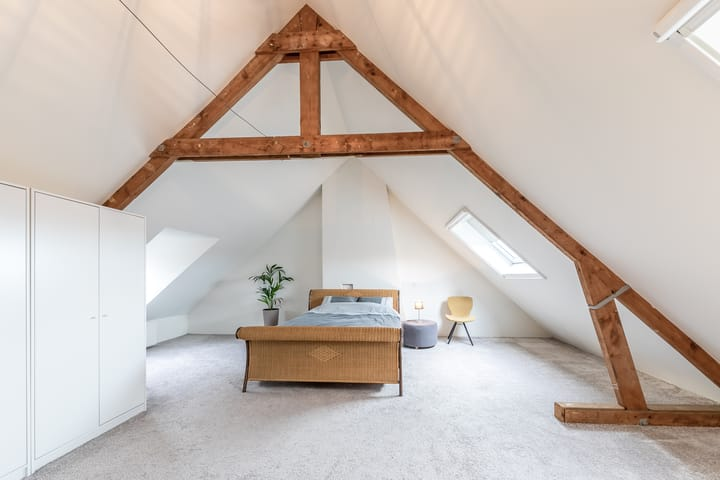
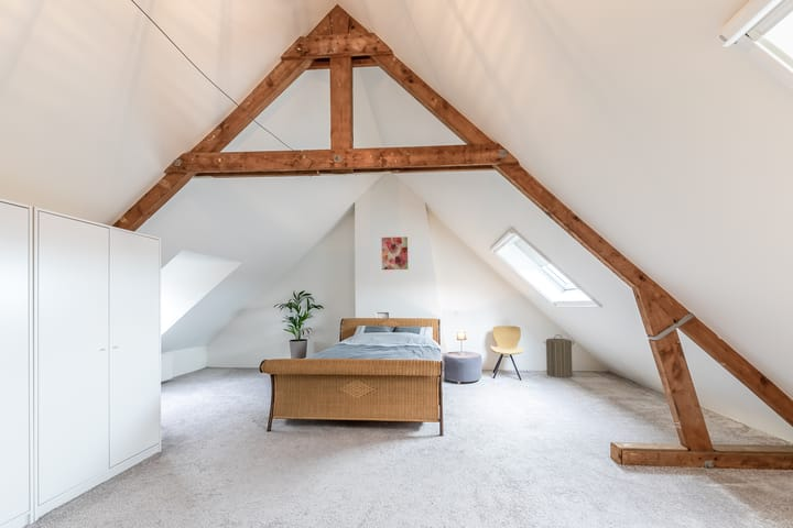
+ laundry hamper [543,333,575,378]
+ wall art [380,235,409,271]
